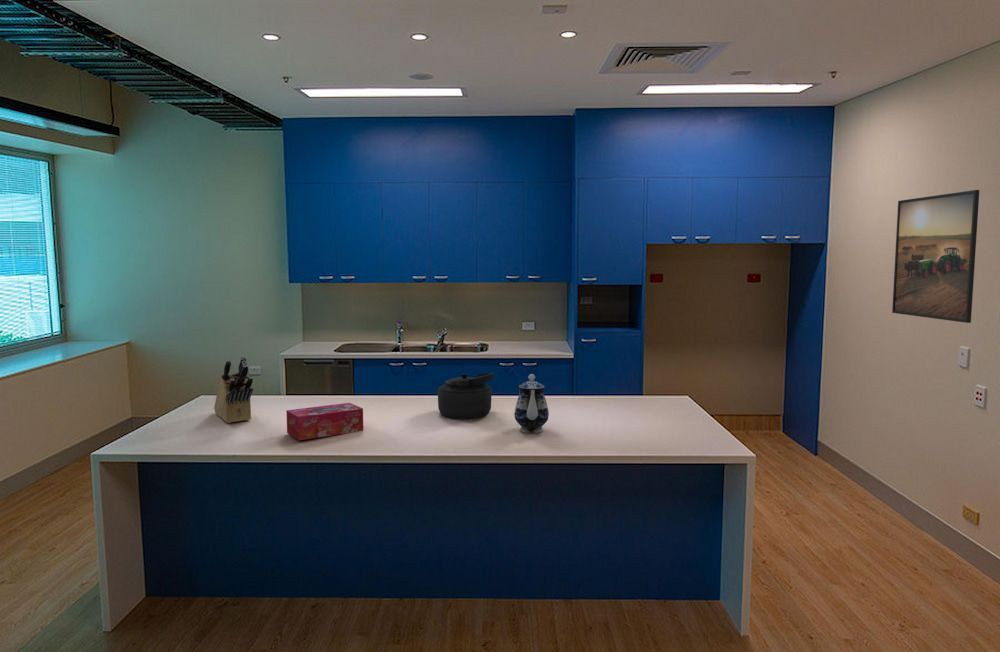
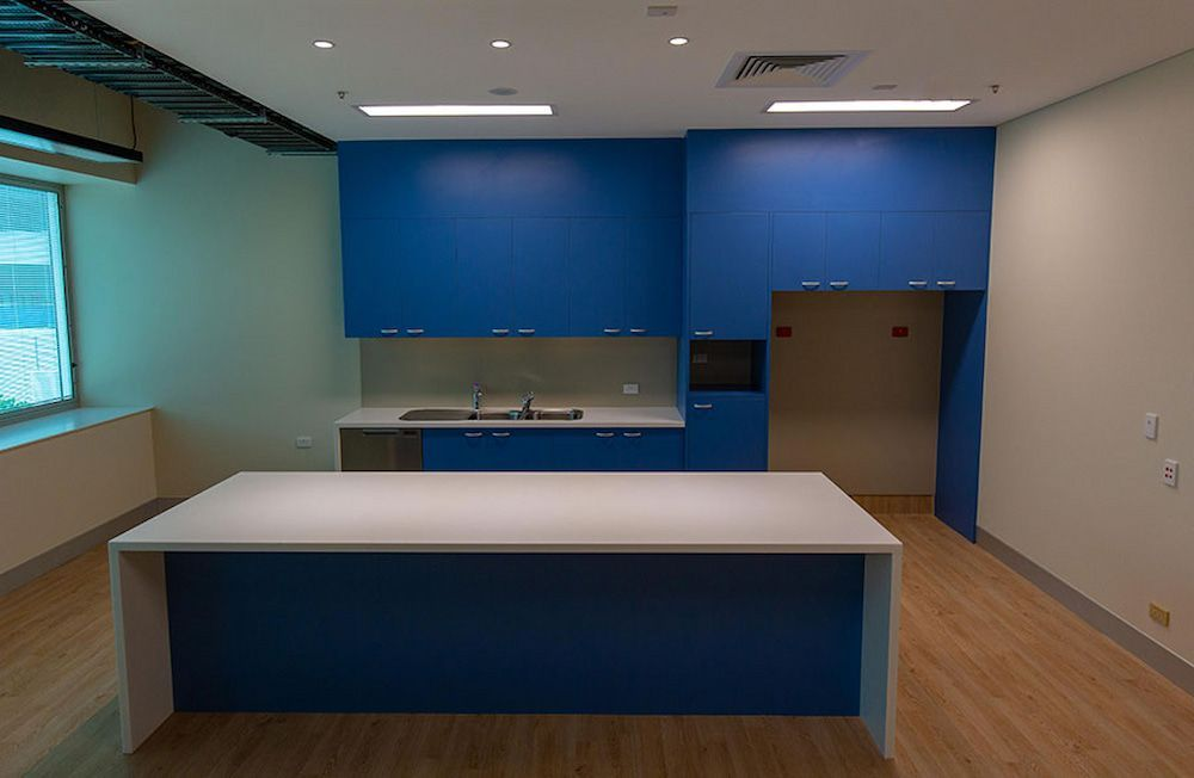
- knife block [213,355,254,424]
- kettle [437,372,495,420]
- tissue box [285,402,364,441]
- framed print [891,189,980,324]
- teapot [513,373,550,434]
